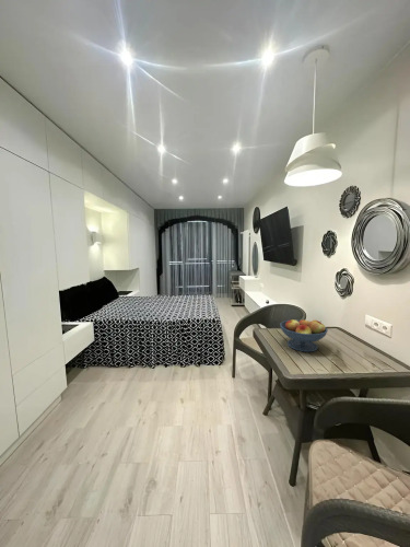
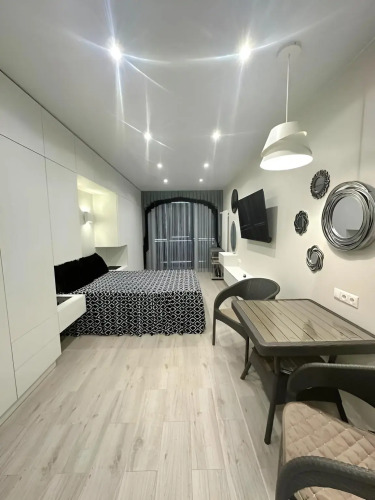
- fruit bowl [279,317,329,352]
